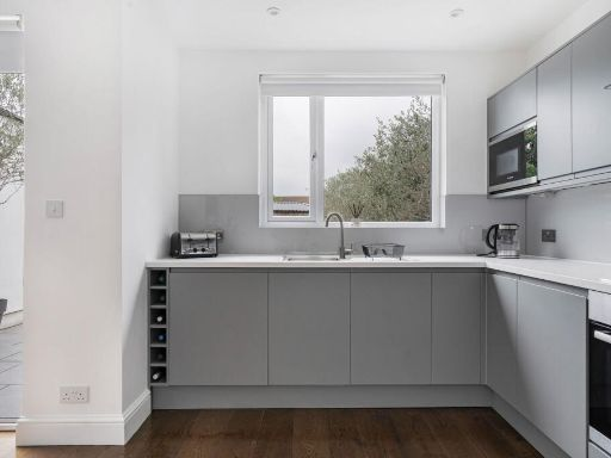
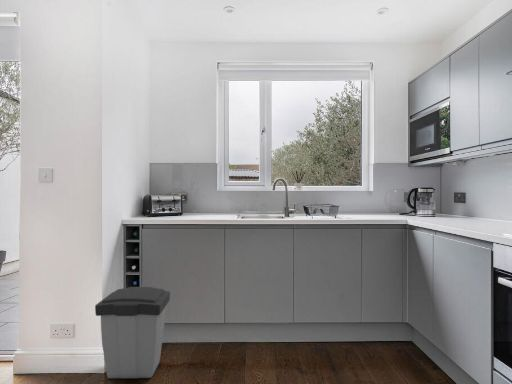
+ trash can [94,286,171,379]
